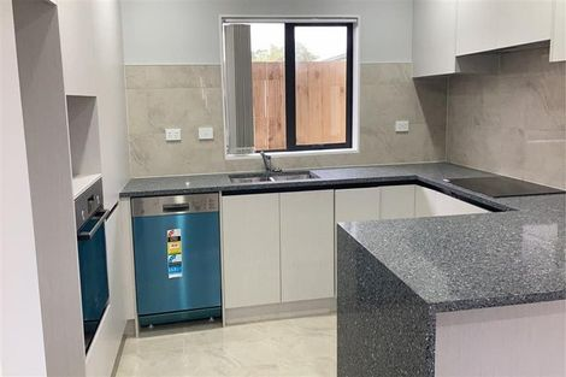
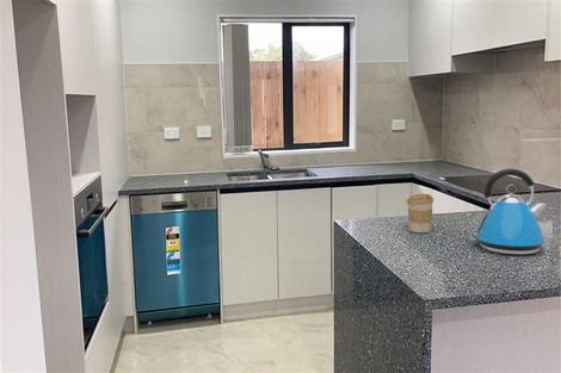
+ kettle [469,167,548,255]
+ coffee cup [406,193,434,234]
